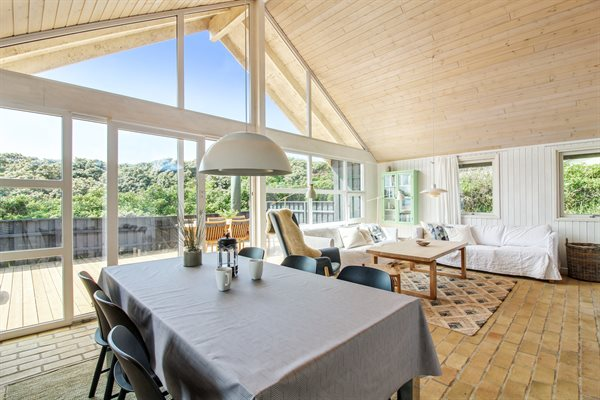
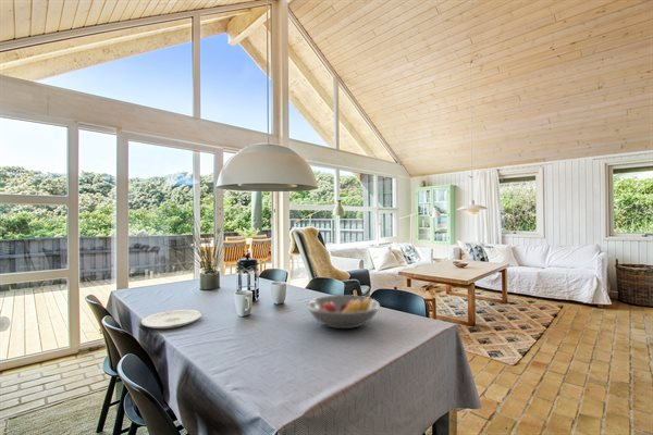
+ plate [140,309,202,330]
+ fruit bowl [306,294,381,330]
